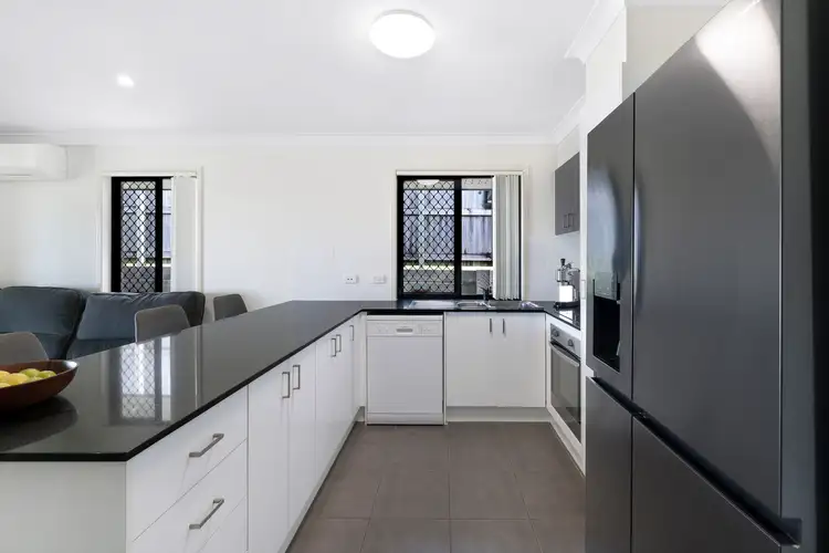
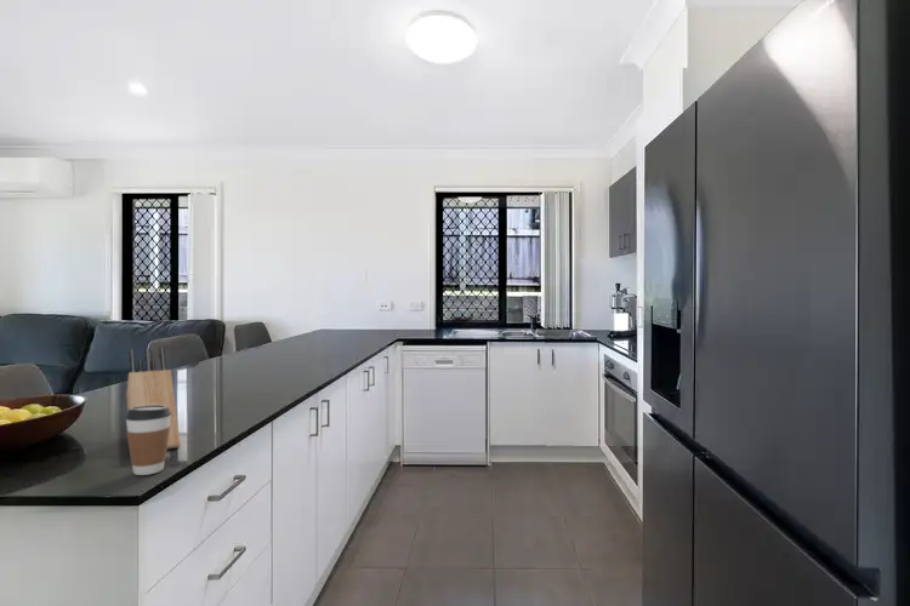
+ coffee cup [124,405,171,476]
+ knife block [125,345,182,450]
